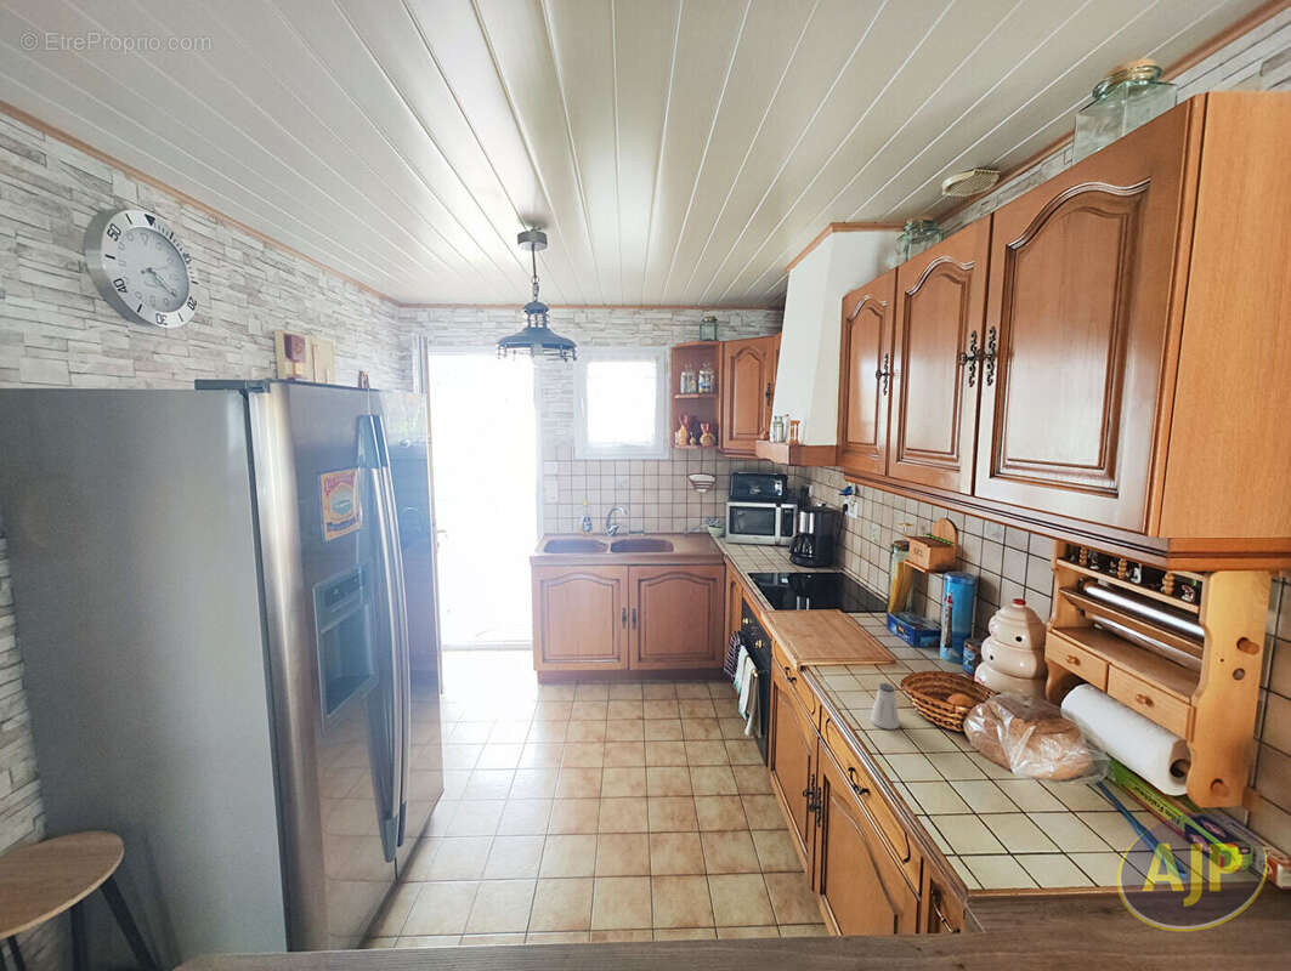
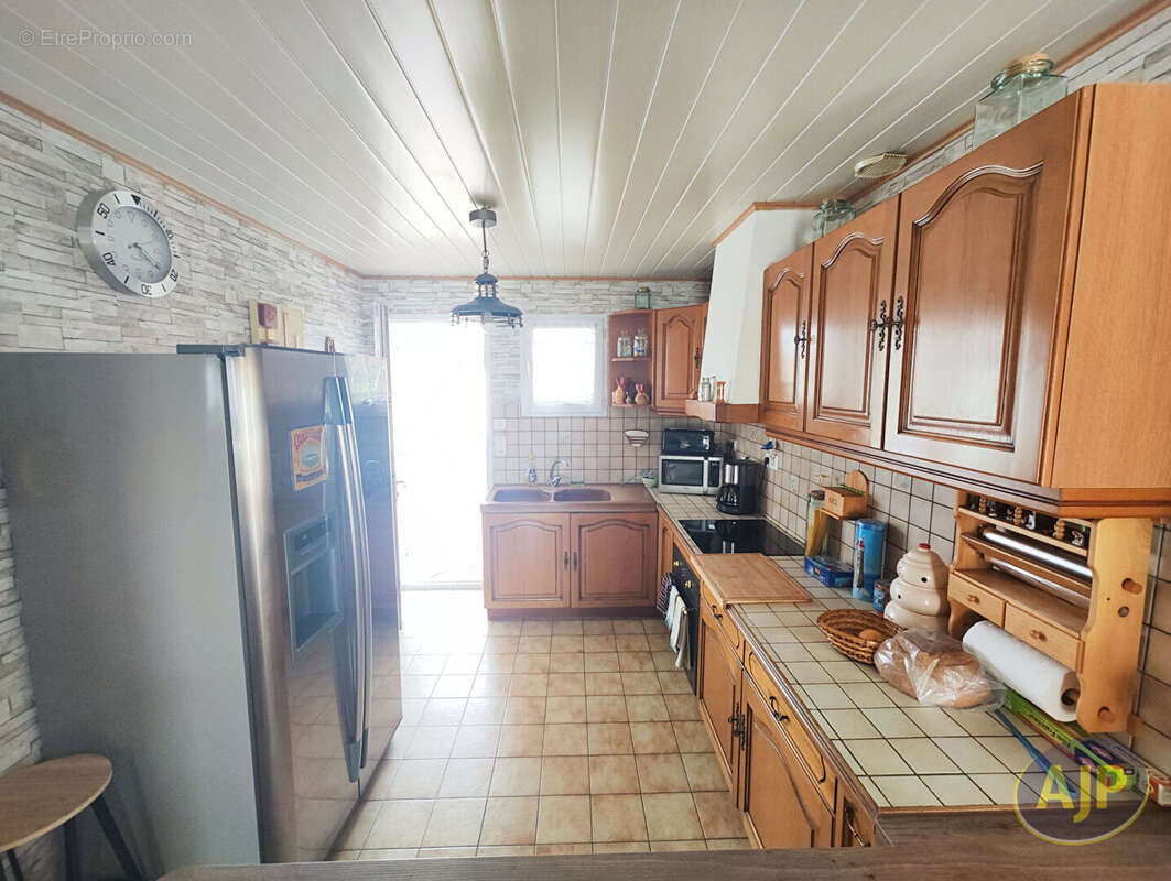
- saltshaker [870,682,901,731]
